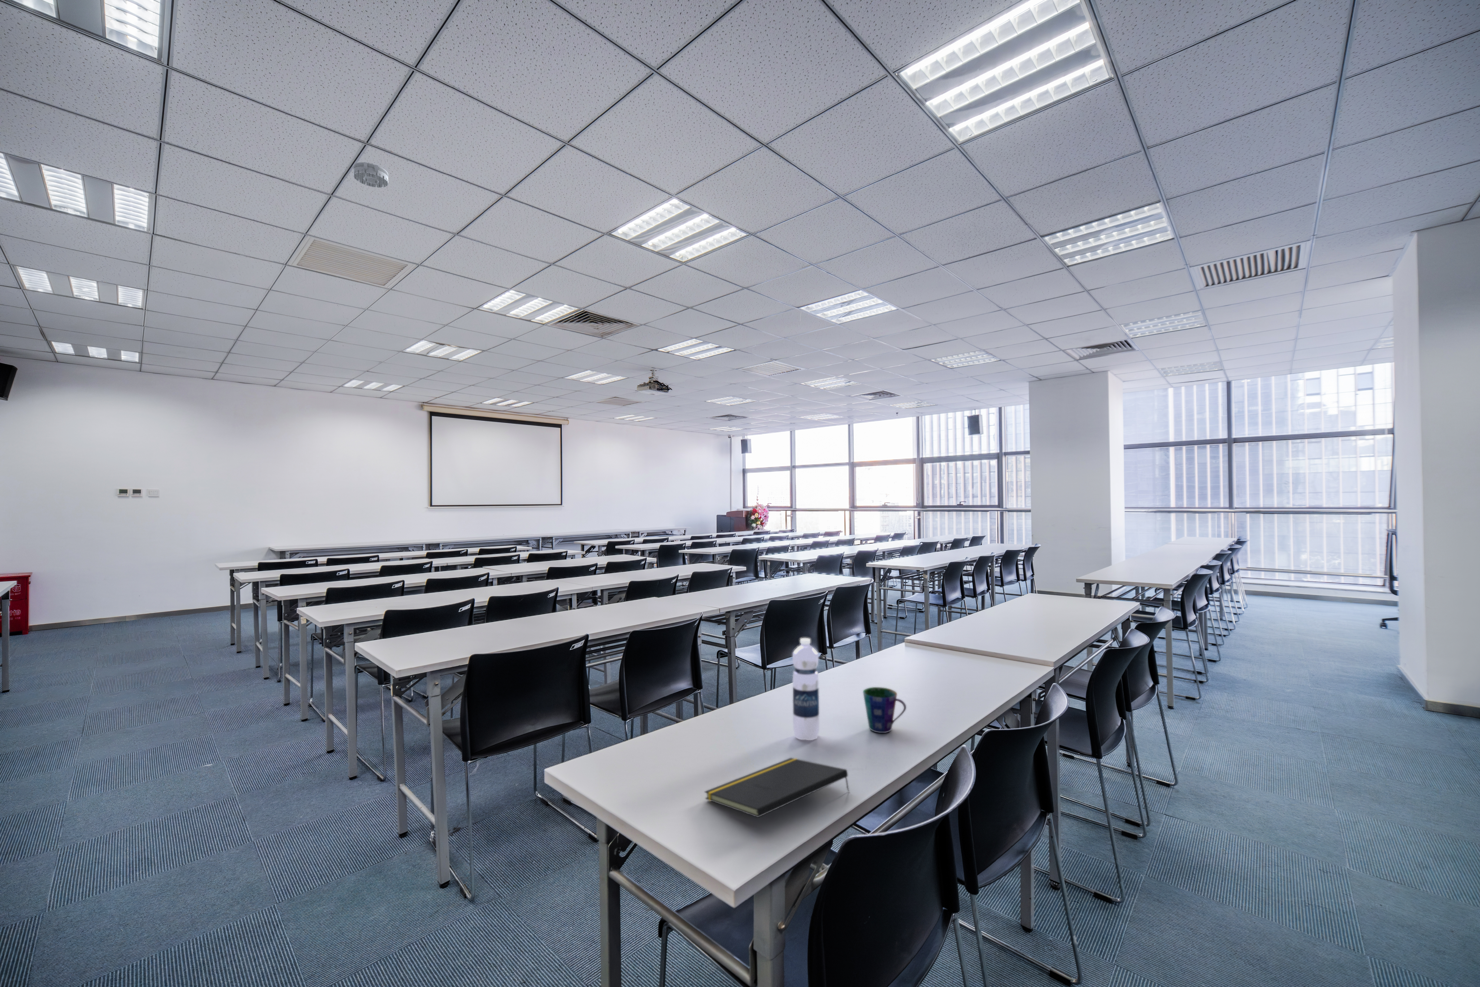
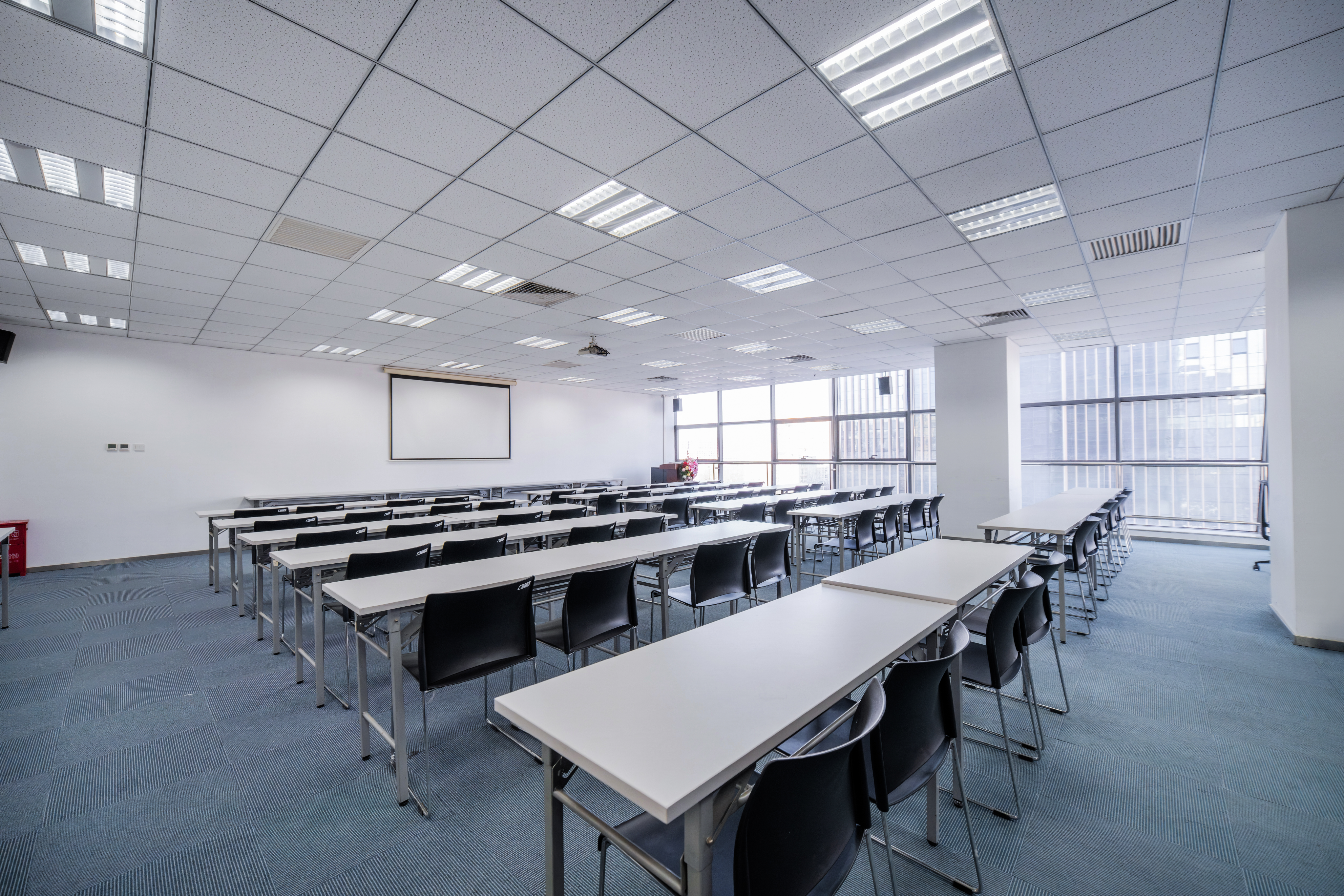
- cup [862,686,906,734]
- notepad [705,758,850,817]
- smoke detector [353,161,389,188]
- water bottle [792,638,820,740]
